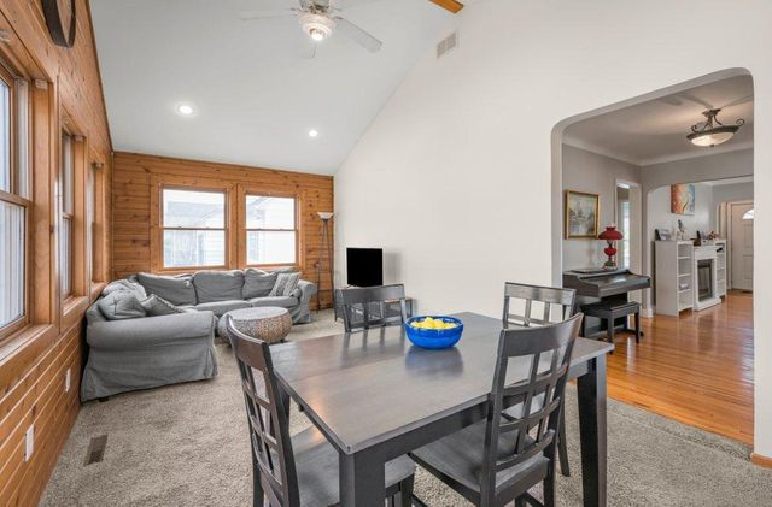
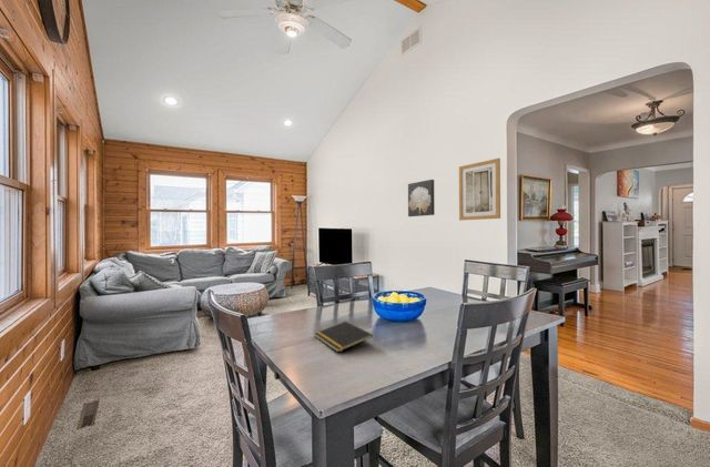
+ wall art [407,179,436,217]
+ wall art [458,158,501,221]
+ notepad [314,321,374,353]
